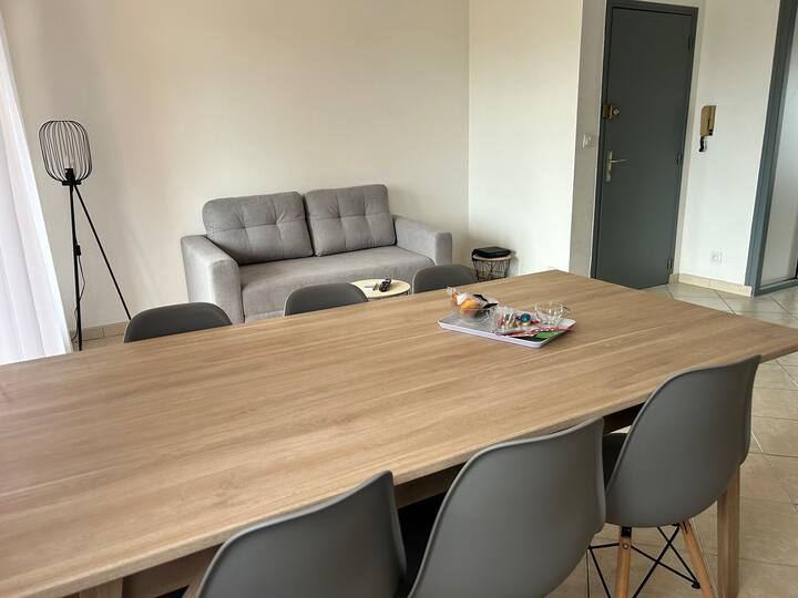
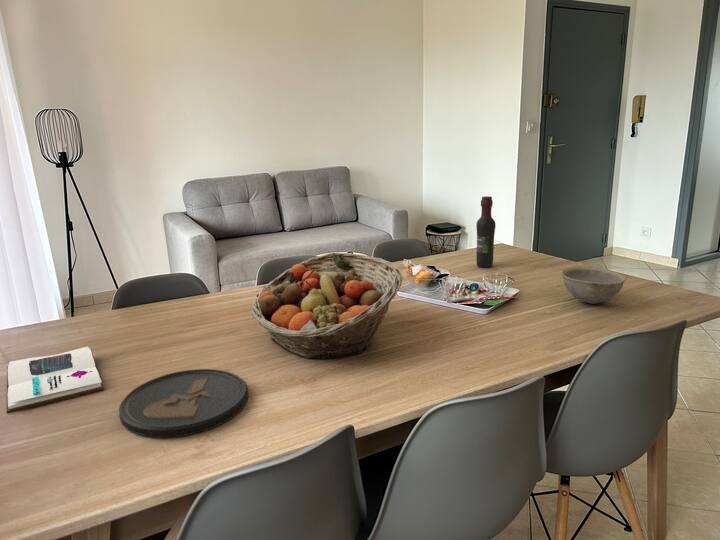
+ book [5,346,104,415]
+ bowl [560,266,627,304]
+ wine bottle [475,195,497,269]
+ fruit basket [250,252,404,360]
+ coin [118,368,249,439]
